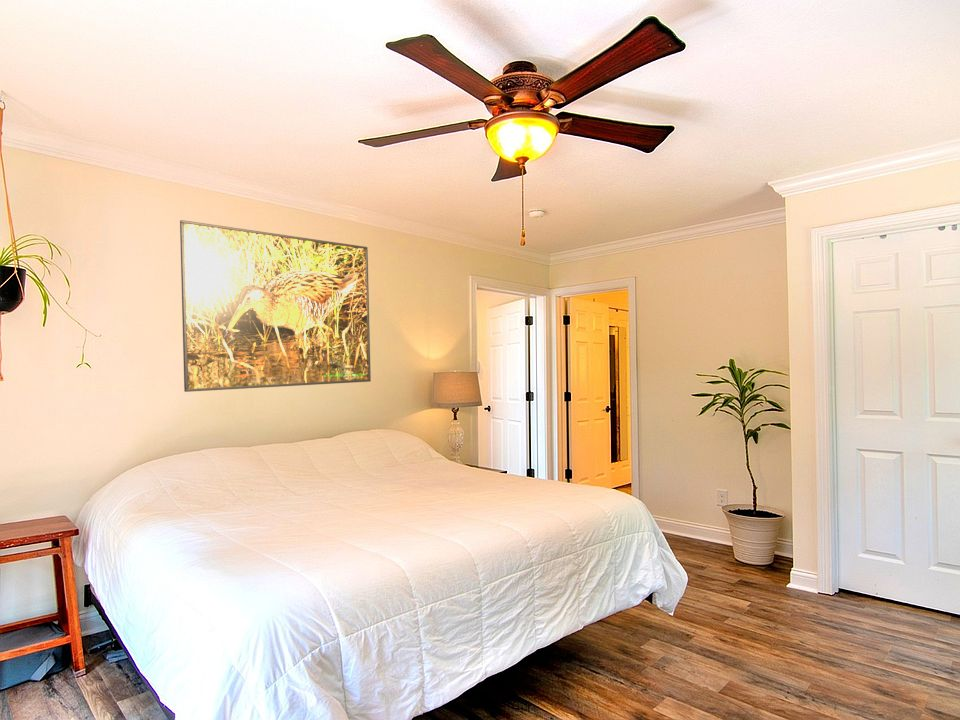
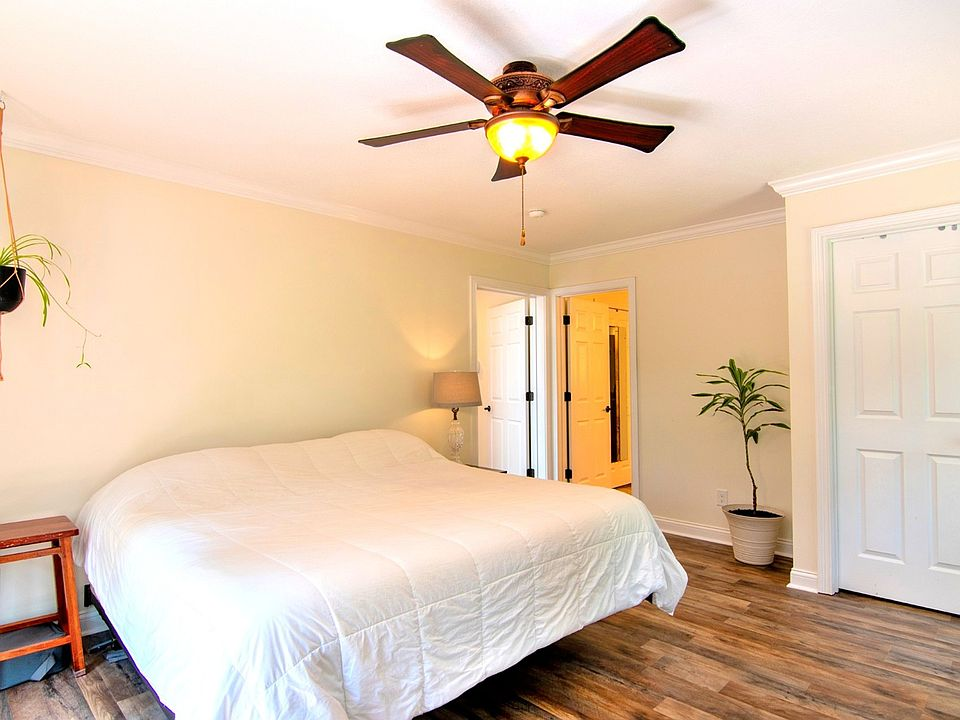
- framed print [179,219,372,393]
